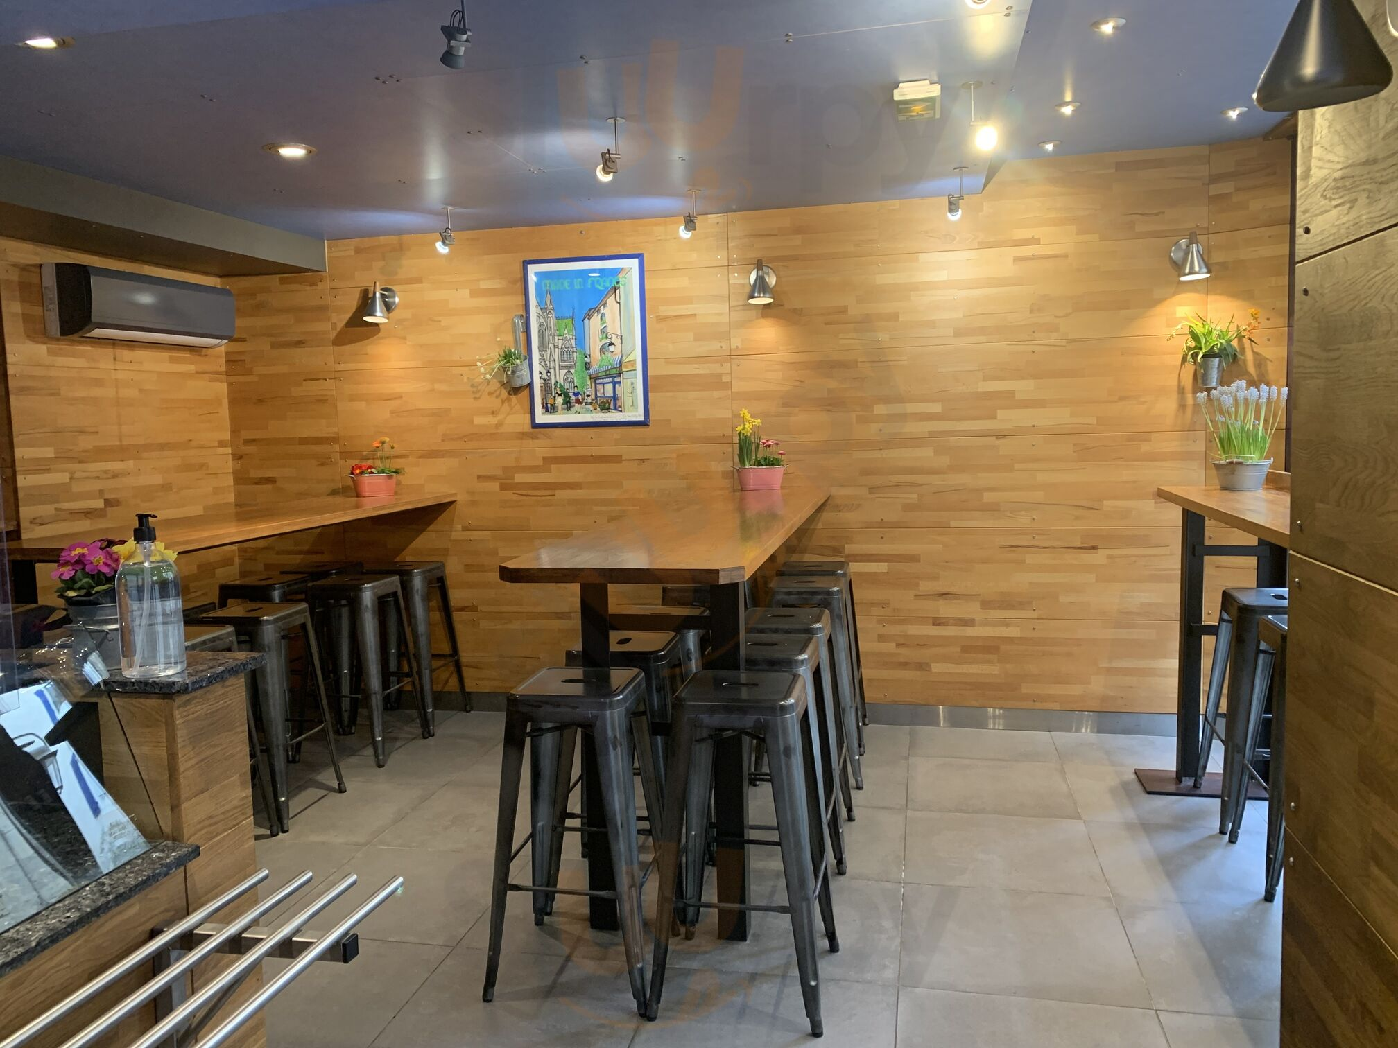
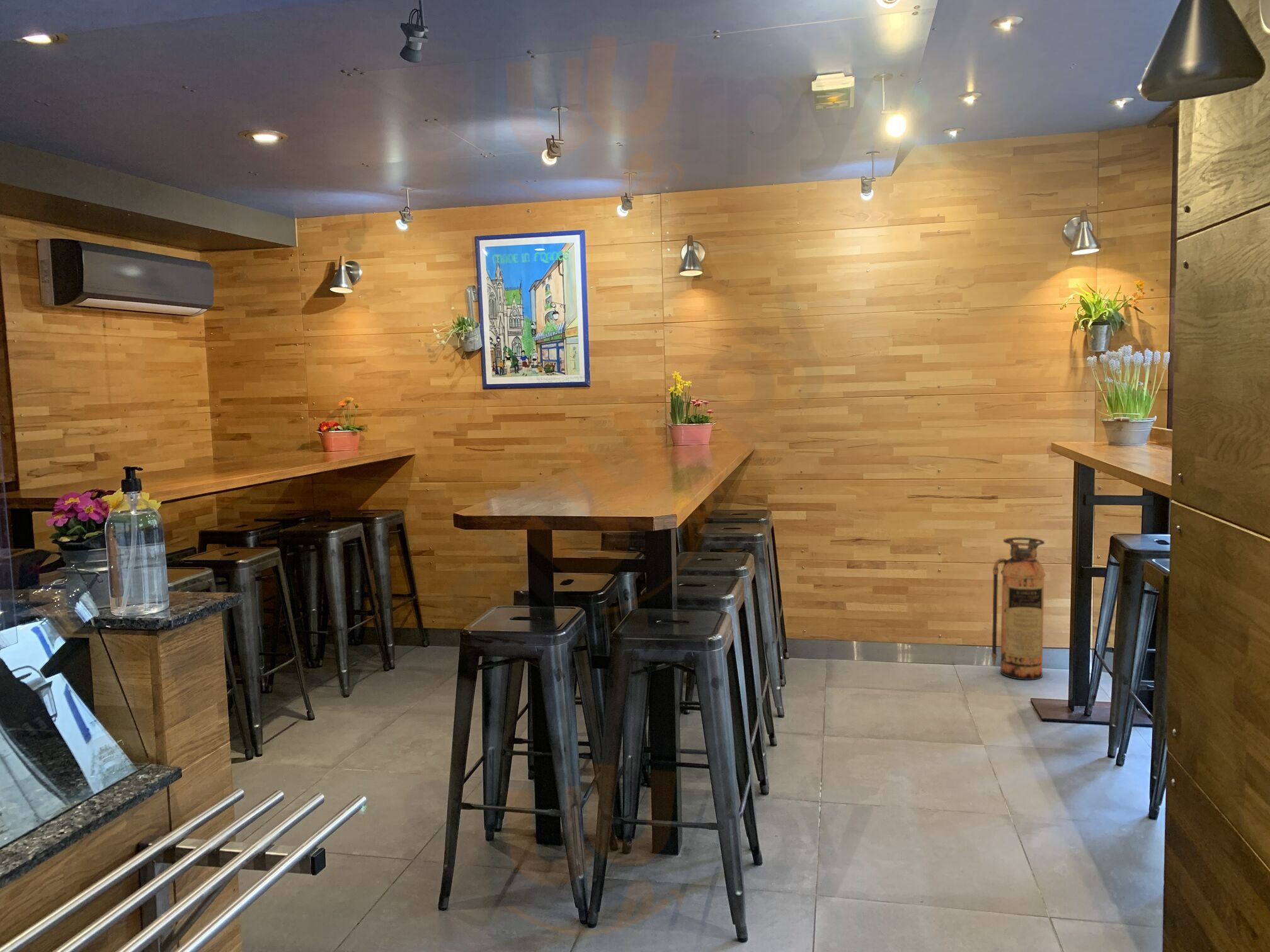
+ fire extinguisher [991,536,1046,681]
